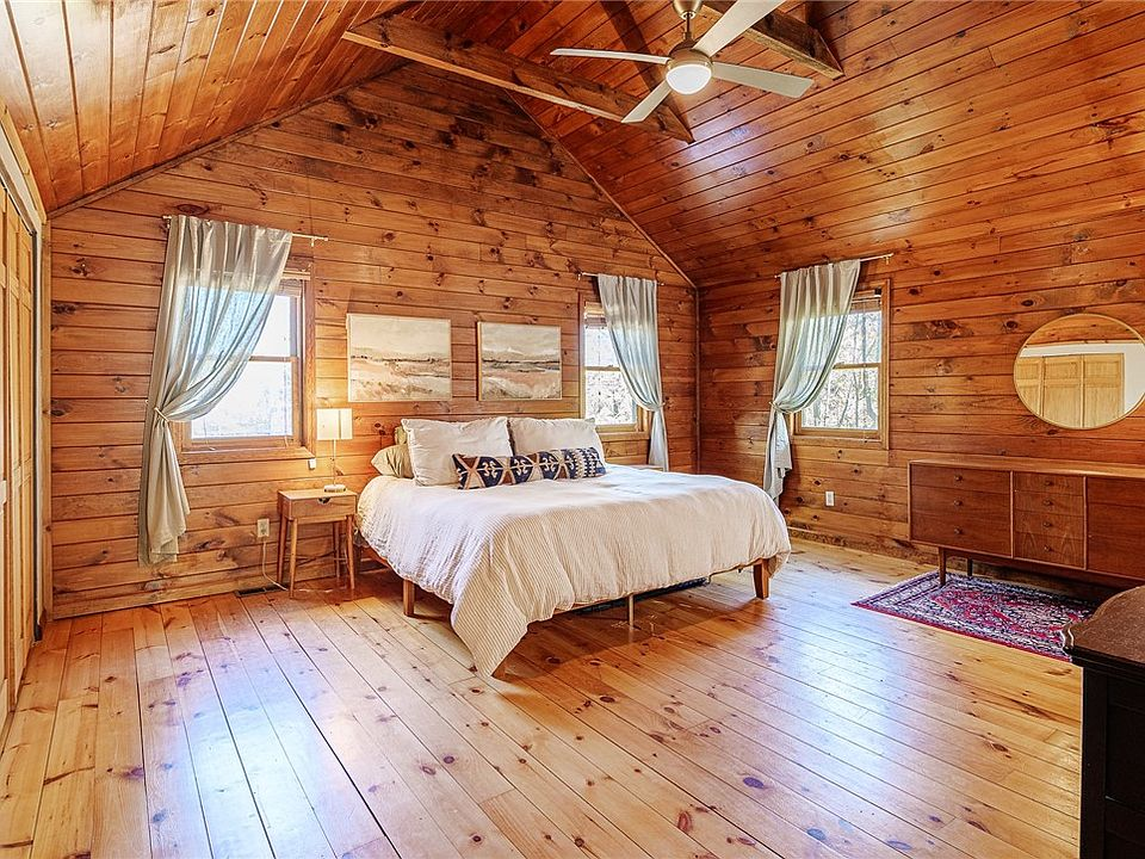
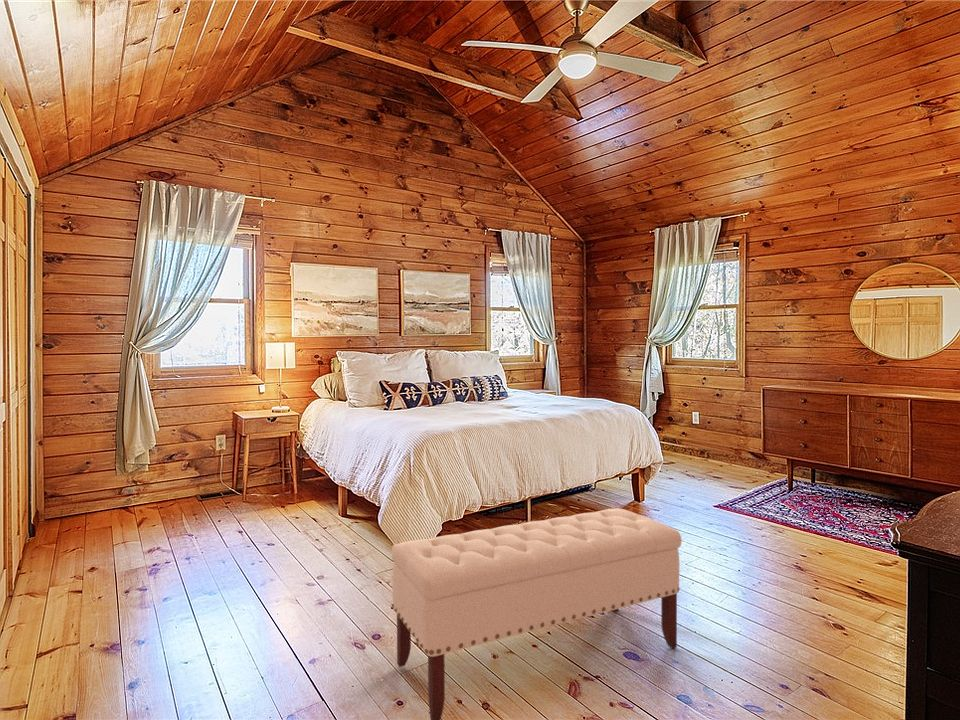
+ bench [390,507,683,720]
